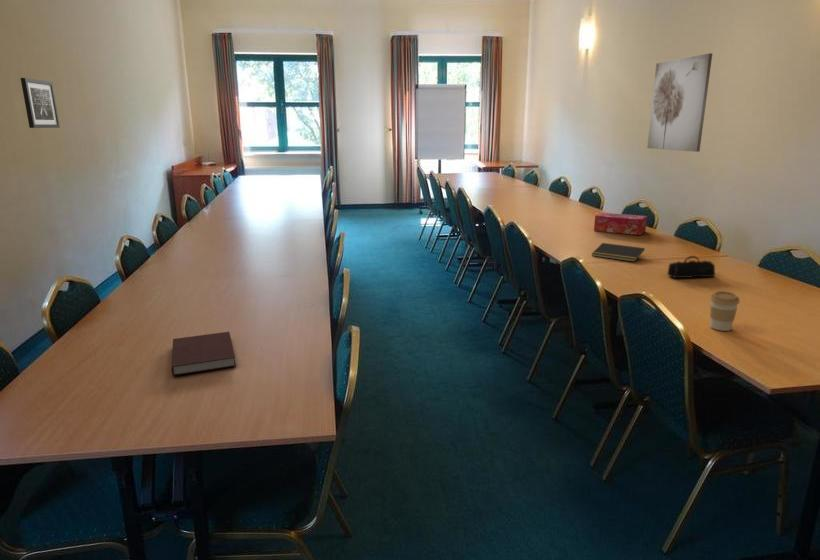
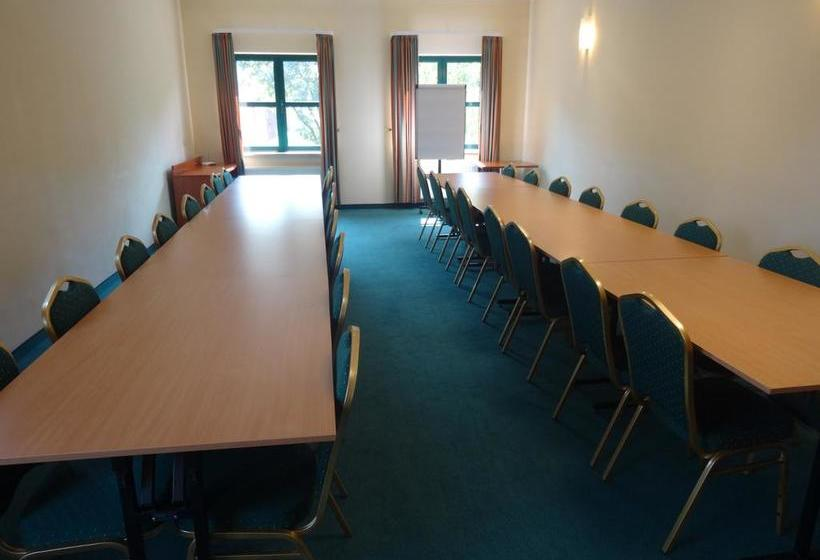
- wall art [646,52,713,153]
- notepad [591,242,646,263]
- wall art [20,77,61,129]
- pencil case [666,255,716,279]
- notebook [171,331,237,377]
- coffee cup [709,290,741,332]
- tissue box [593,212,648,236]
